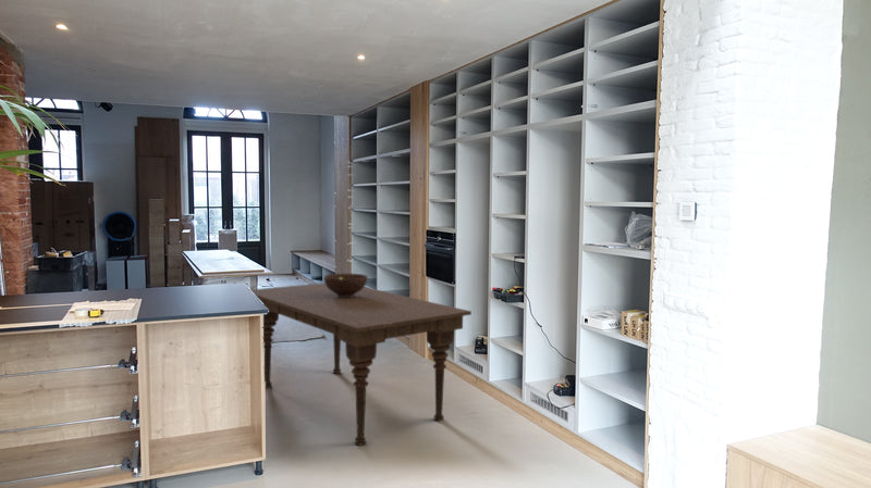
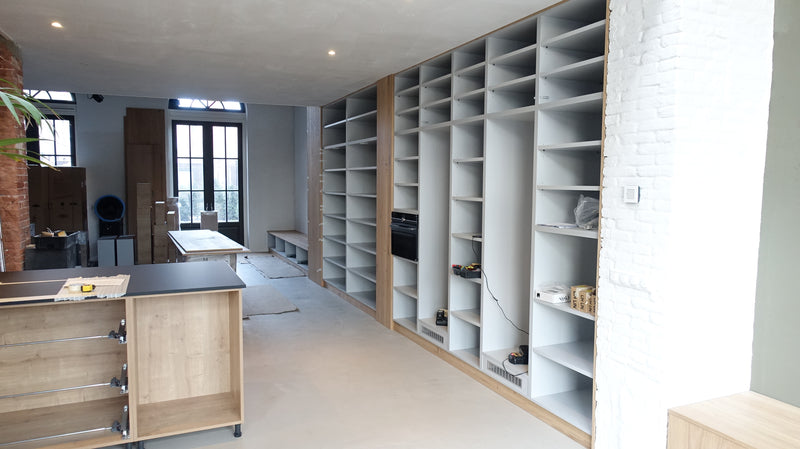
- dining table [249,283,473,447]
- fruit bowl [322,273,369,297]
